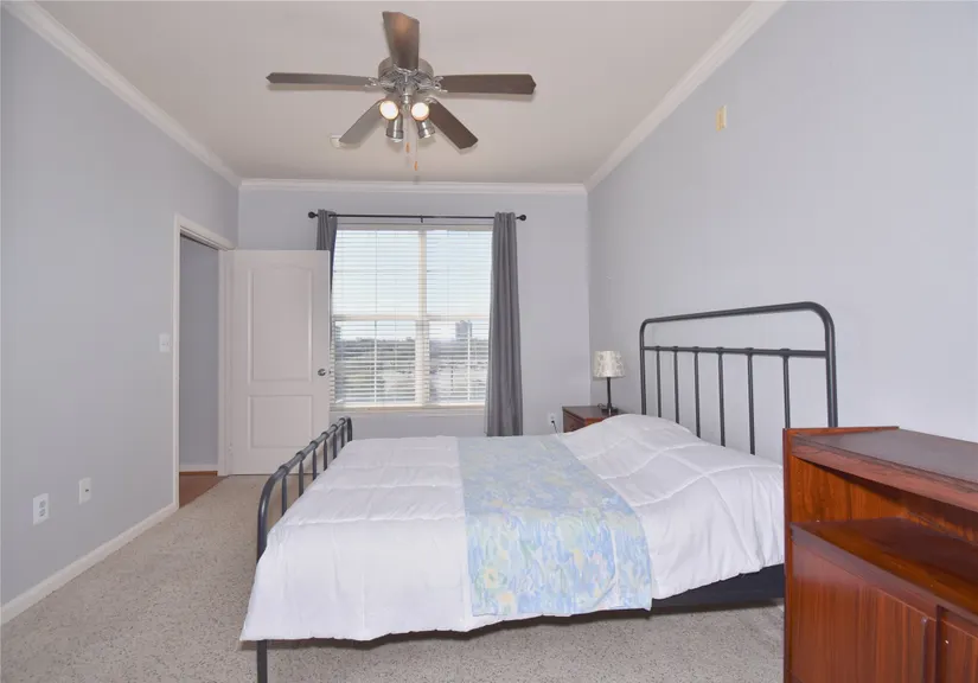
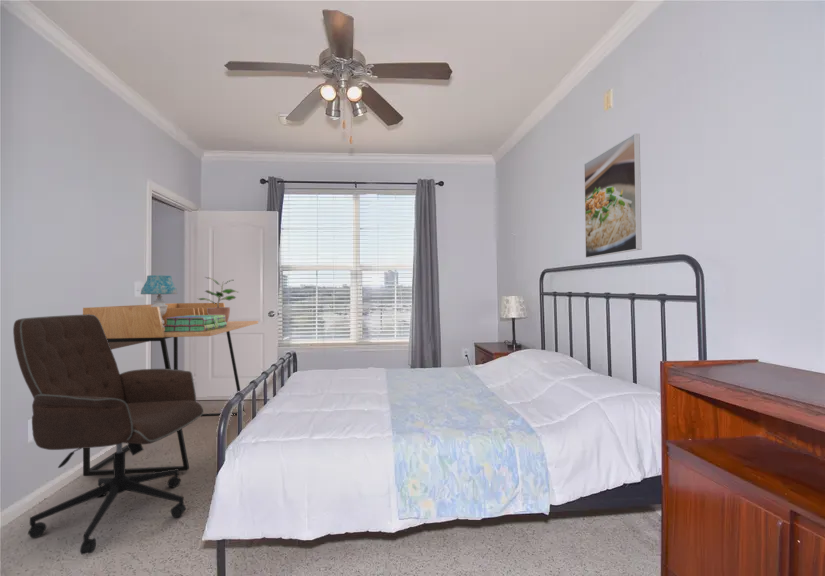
+ table lamp [140,274,178,328]
+ stack of books [164,315,227,332]
+ office chair [12,314,204,555]
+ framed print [583,133,643,259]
+ potted plant [197,276,240,323]
+ desk [82,302,259,477]
